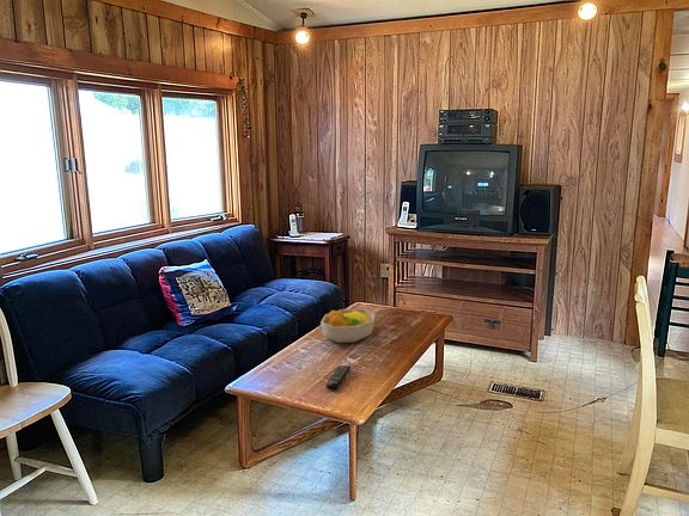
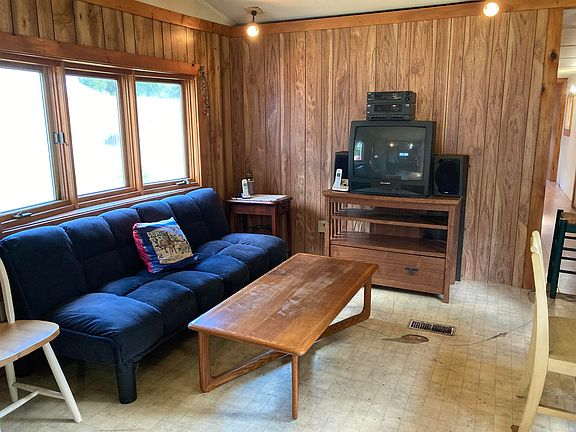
- fruit bowl [319,308,376,344]
- remote control [325,364,352,391]
